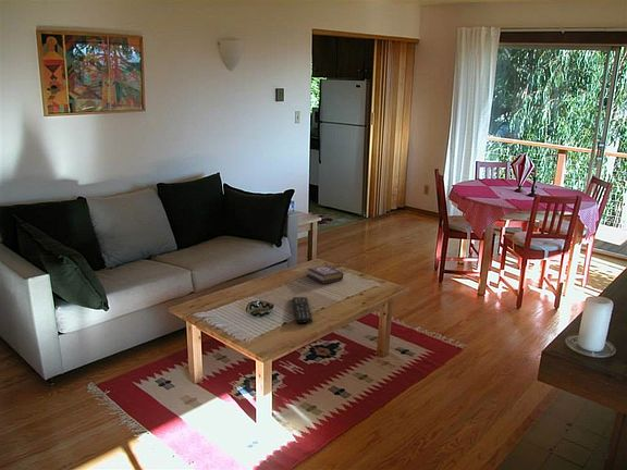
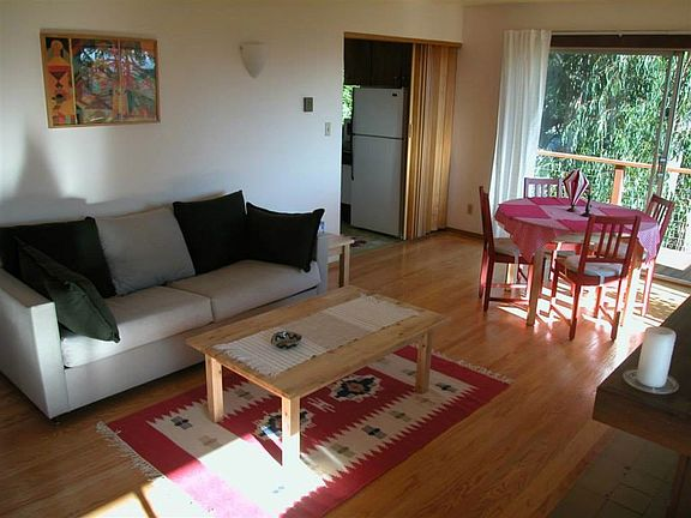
- book [306,263,344,285]
- remote control [292,296,314,324]
